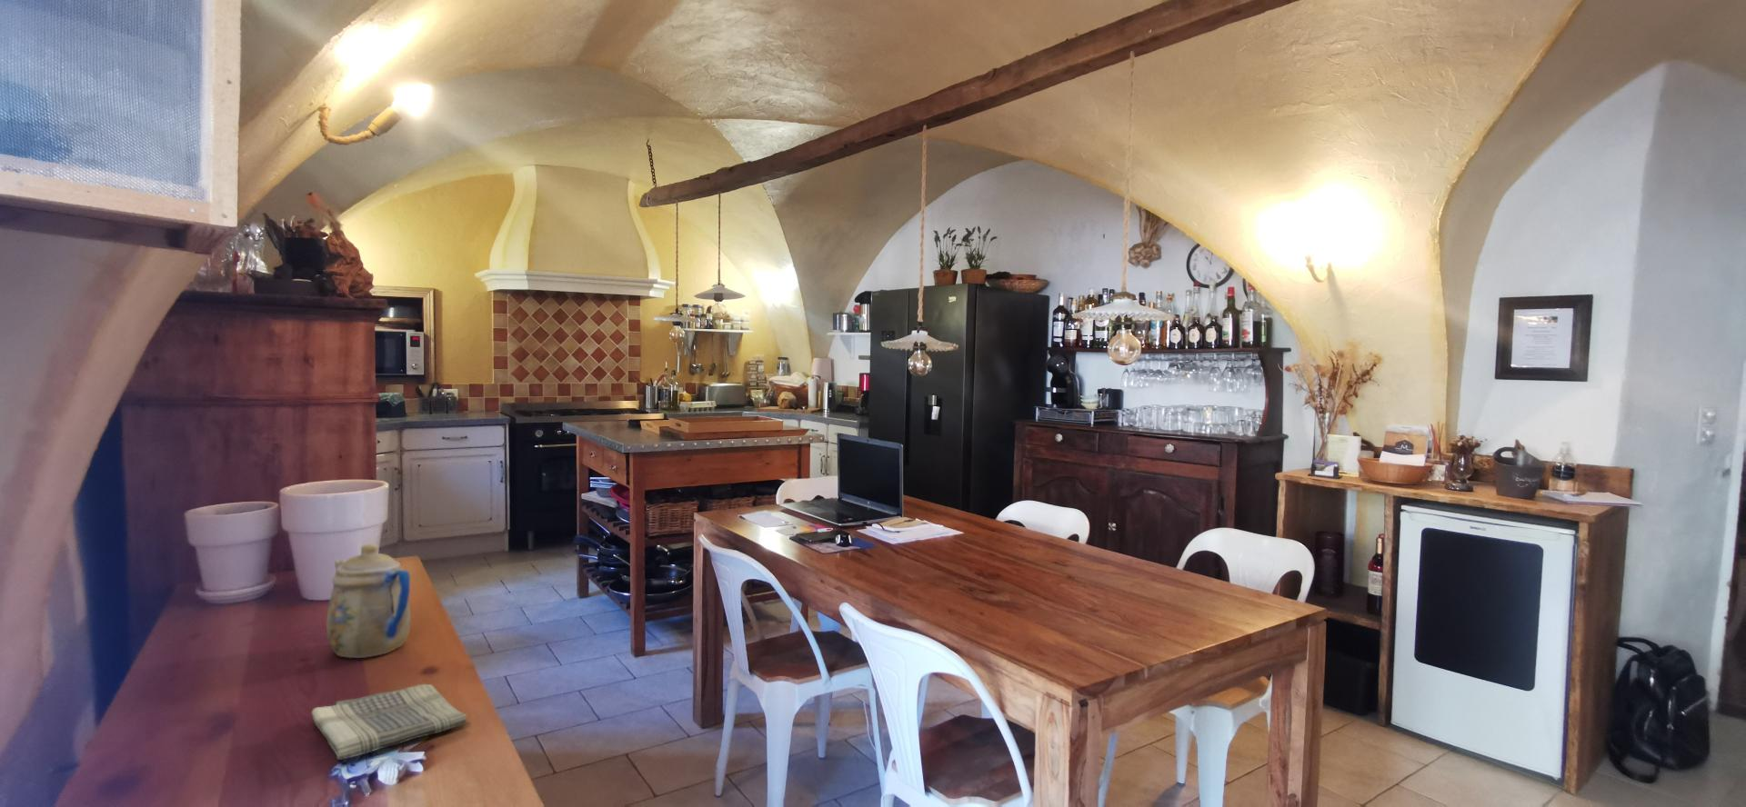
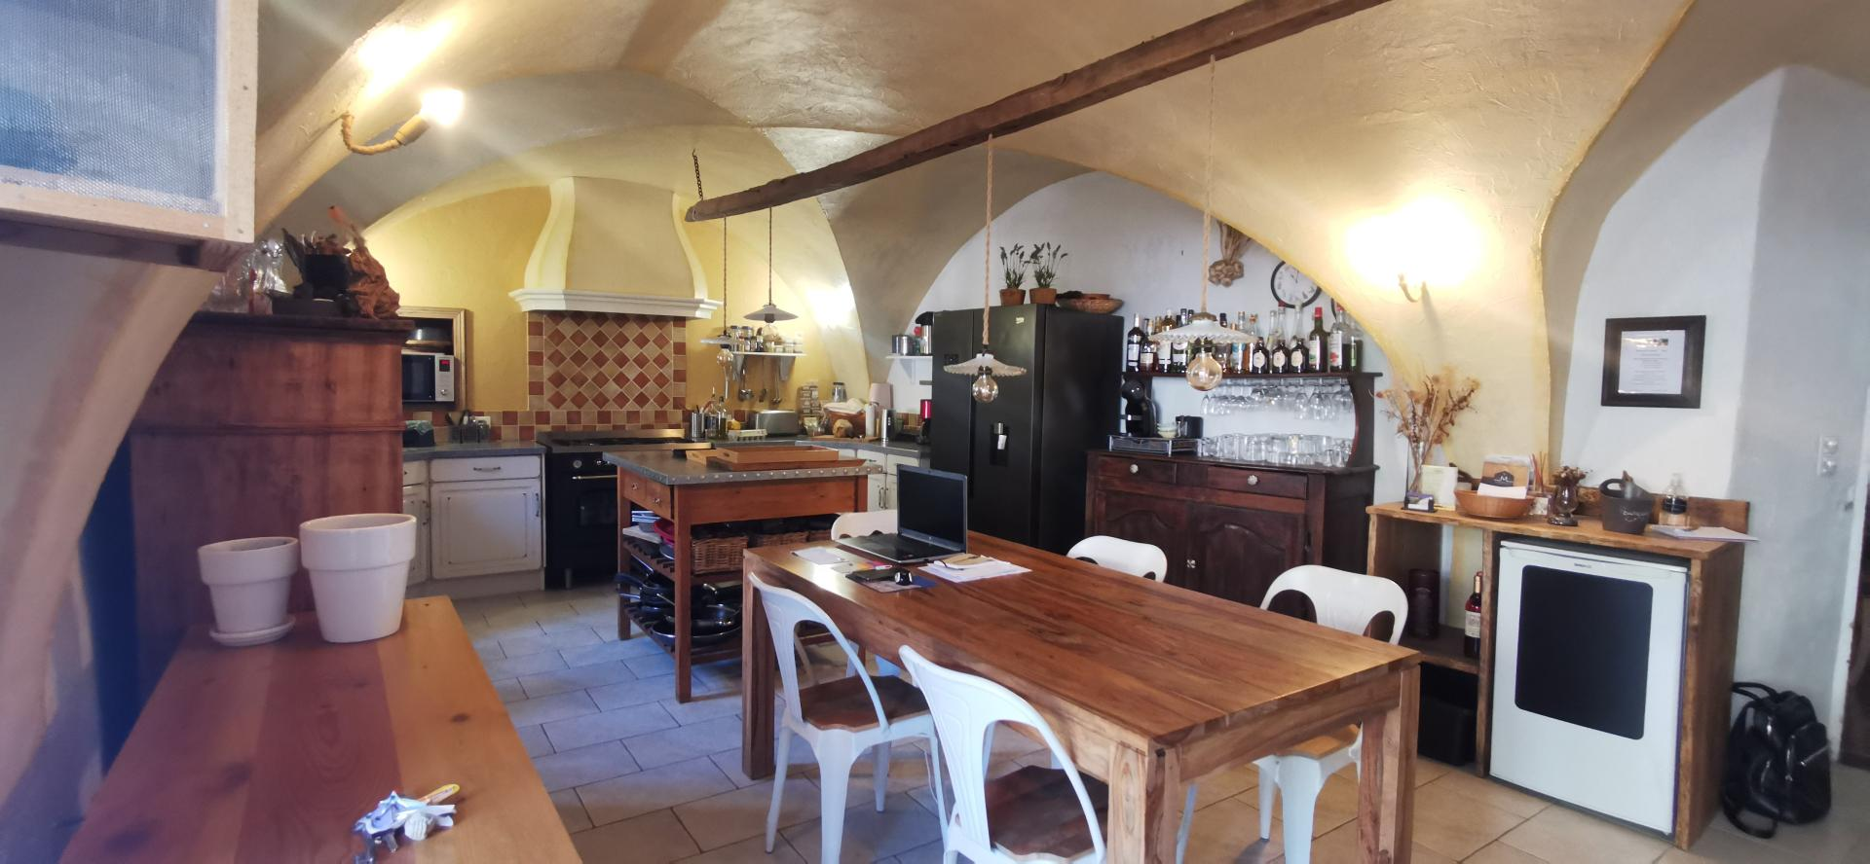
- teapot [325,543,411,659]
- dish towel [311,683,469,760]
